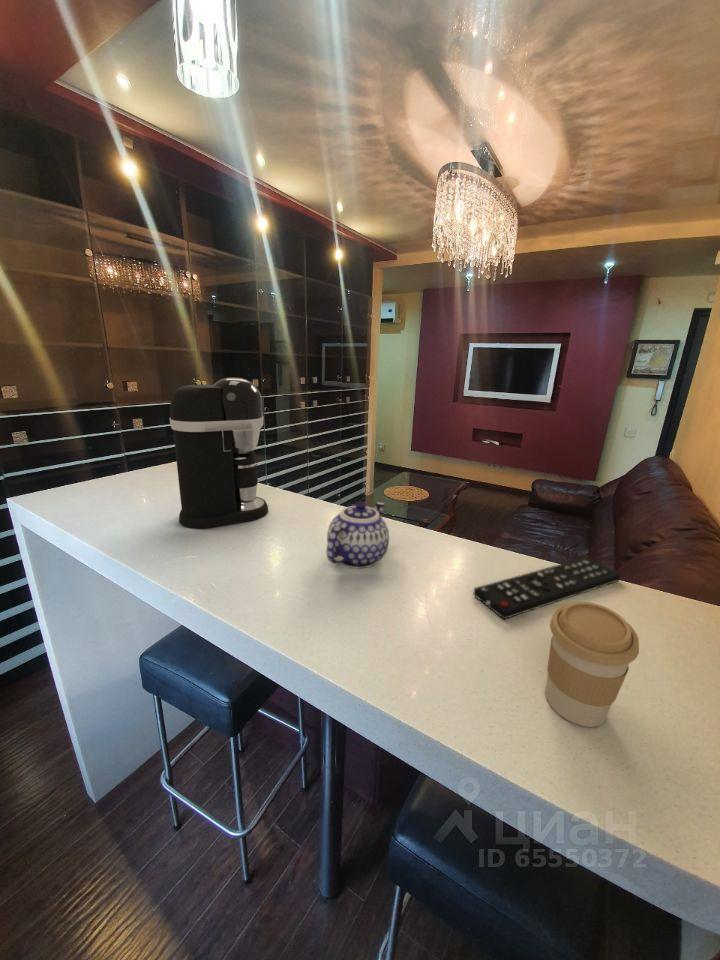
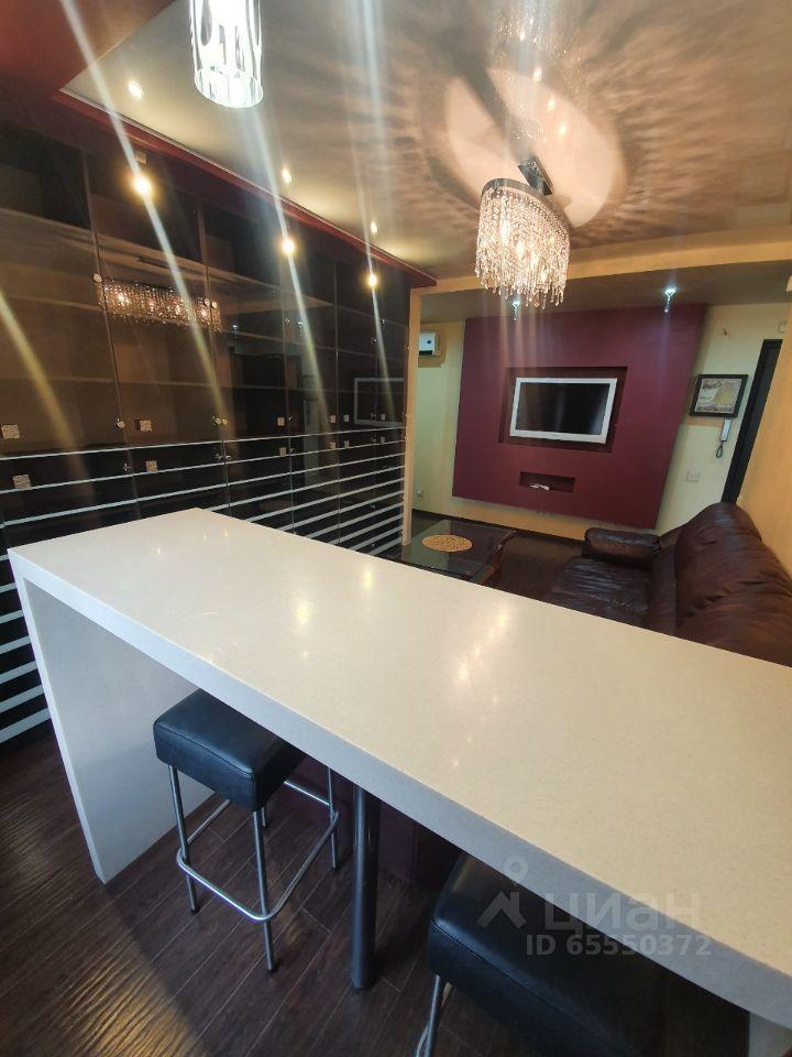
- coffee maker [169,377,269,529]
- coffee cup [545,601,640,728]
- remote control [472,556,622,620]
- teapot [326,501,390,569]
